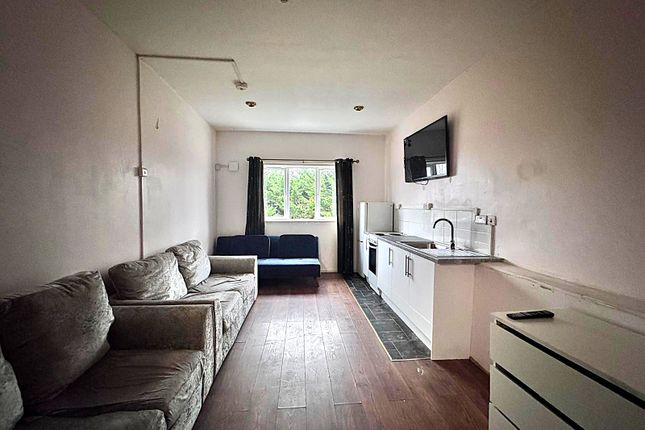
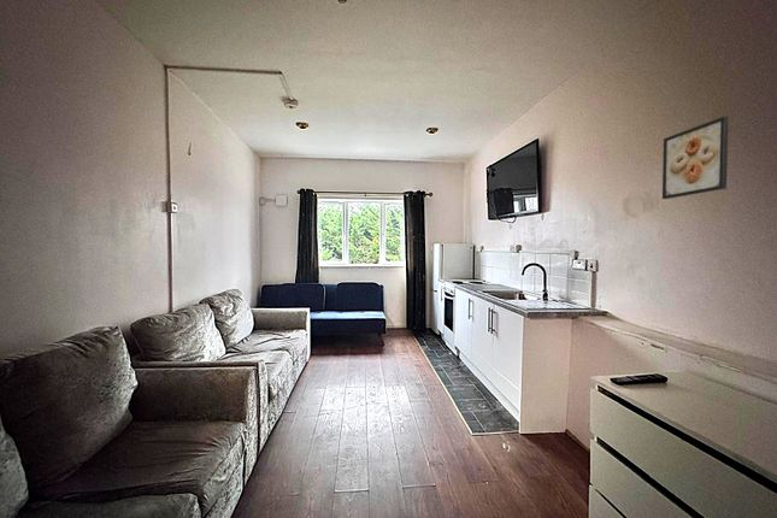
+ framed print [661,116,730,200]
